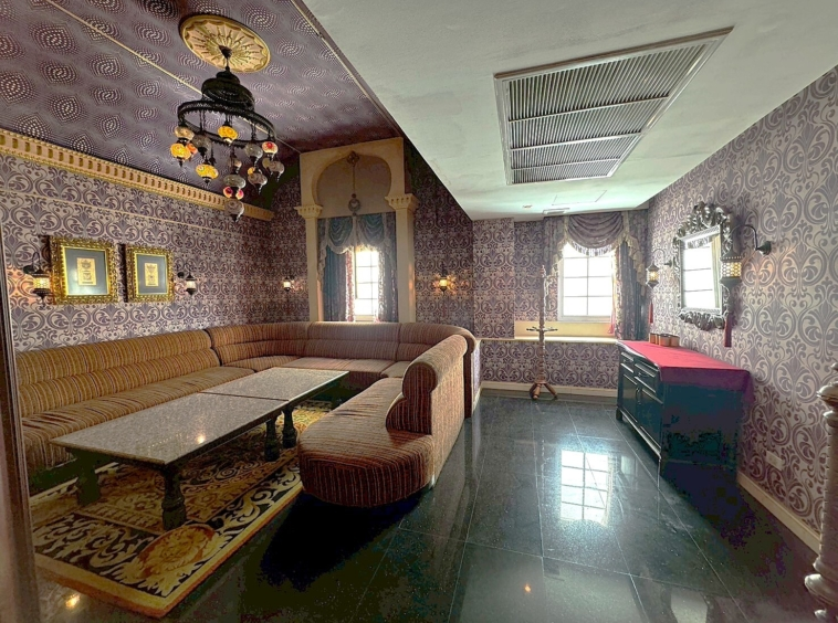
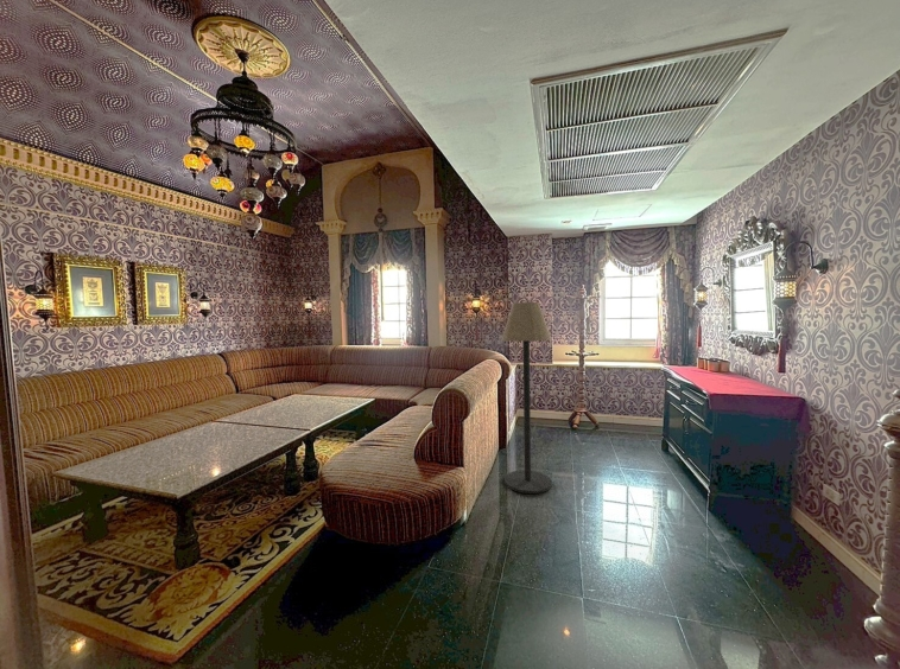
+ floor lamp [501,301,553,495]
